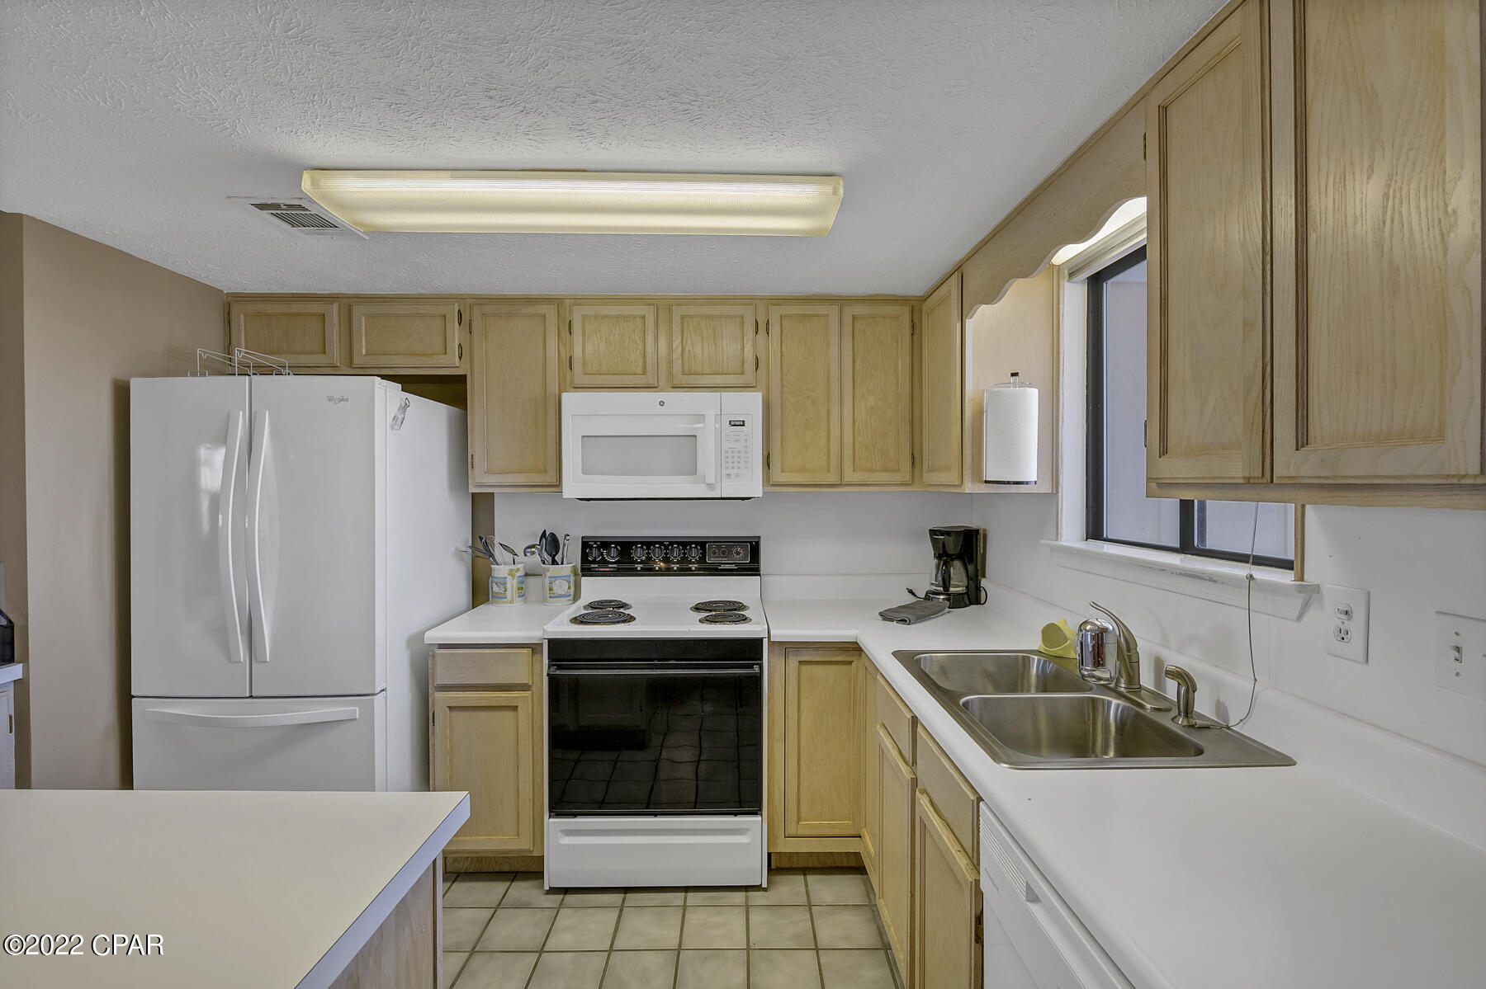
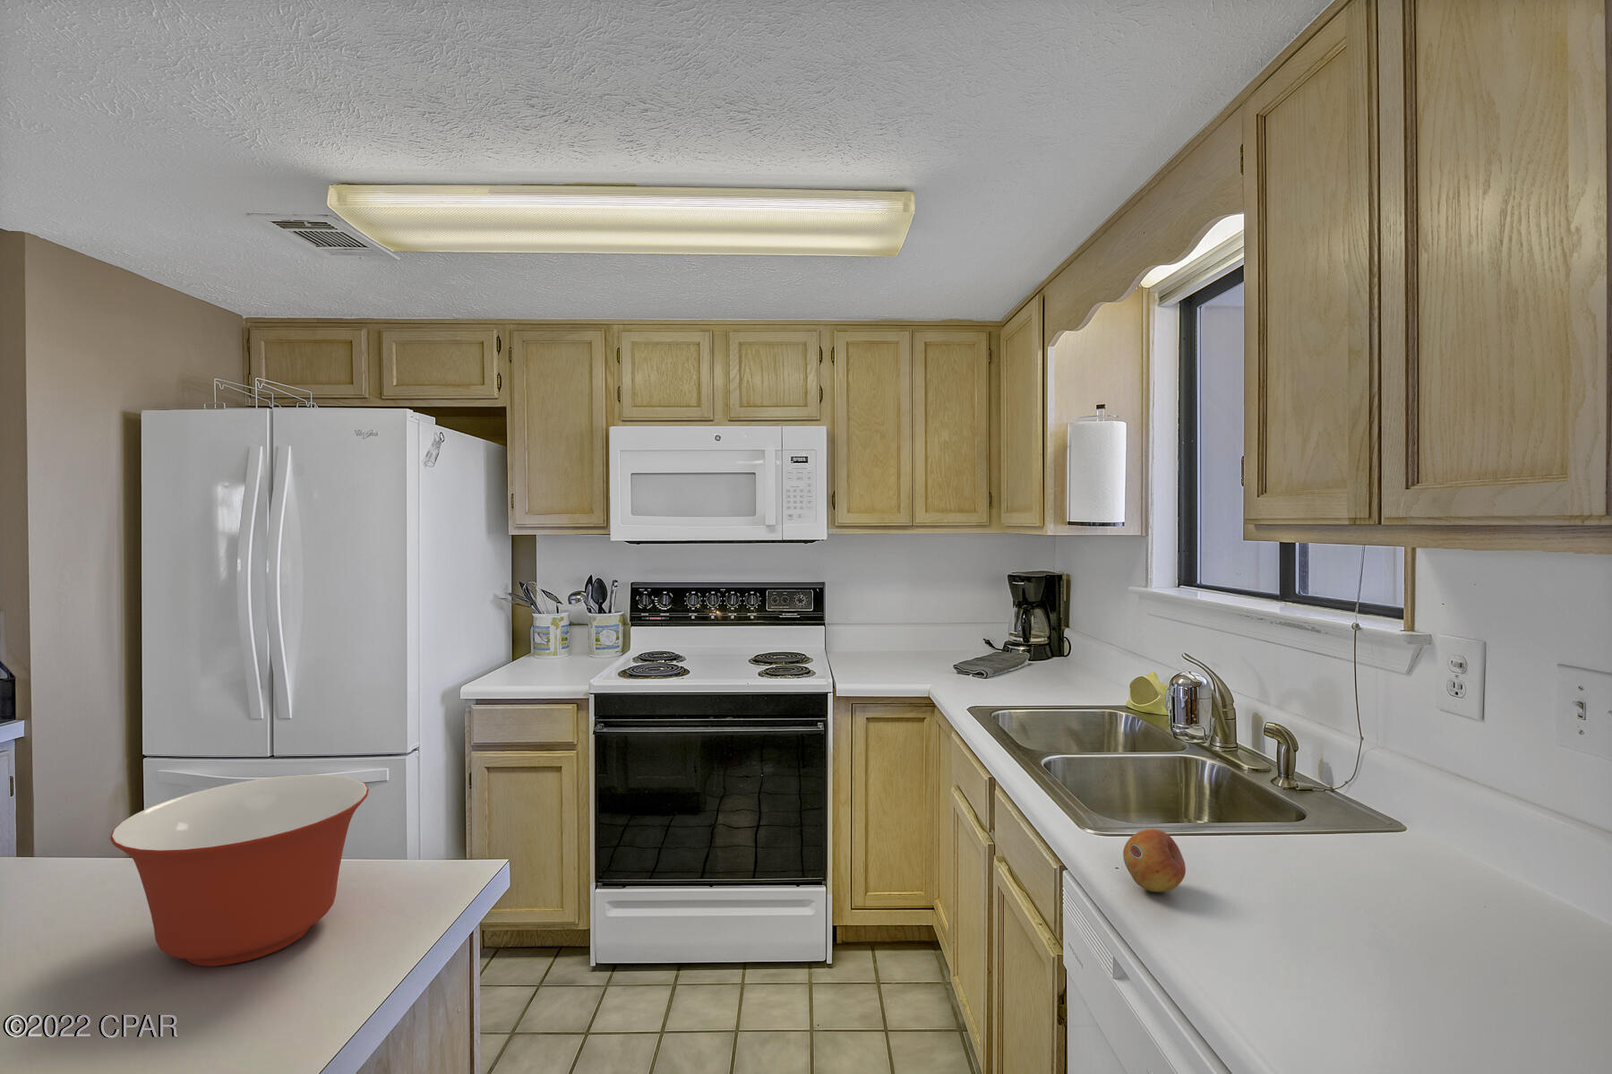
+ mixing bowl [109,774,370,967]
+ fruit [1122,827,1187,893]
